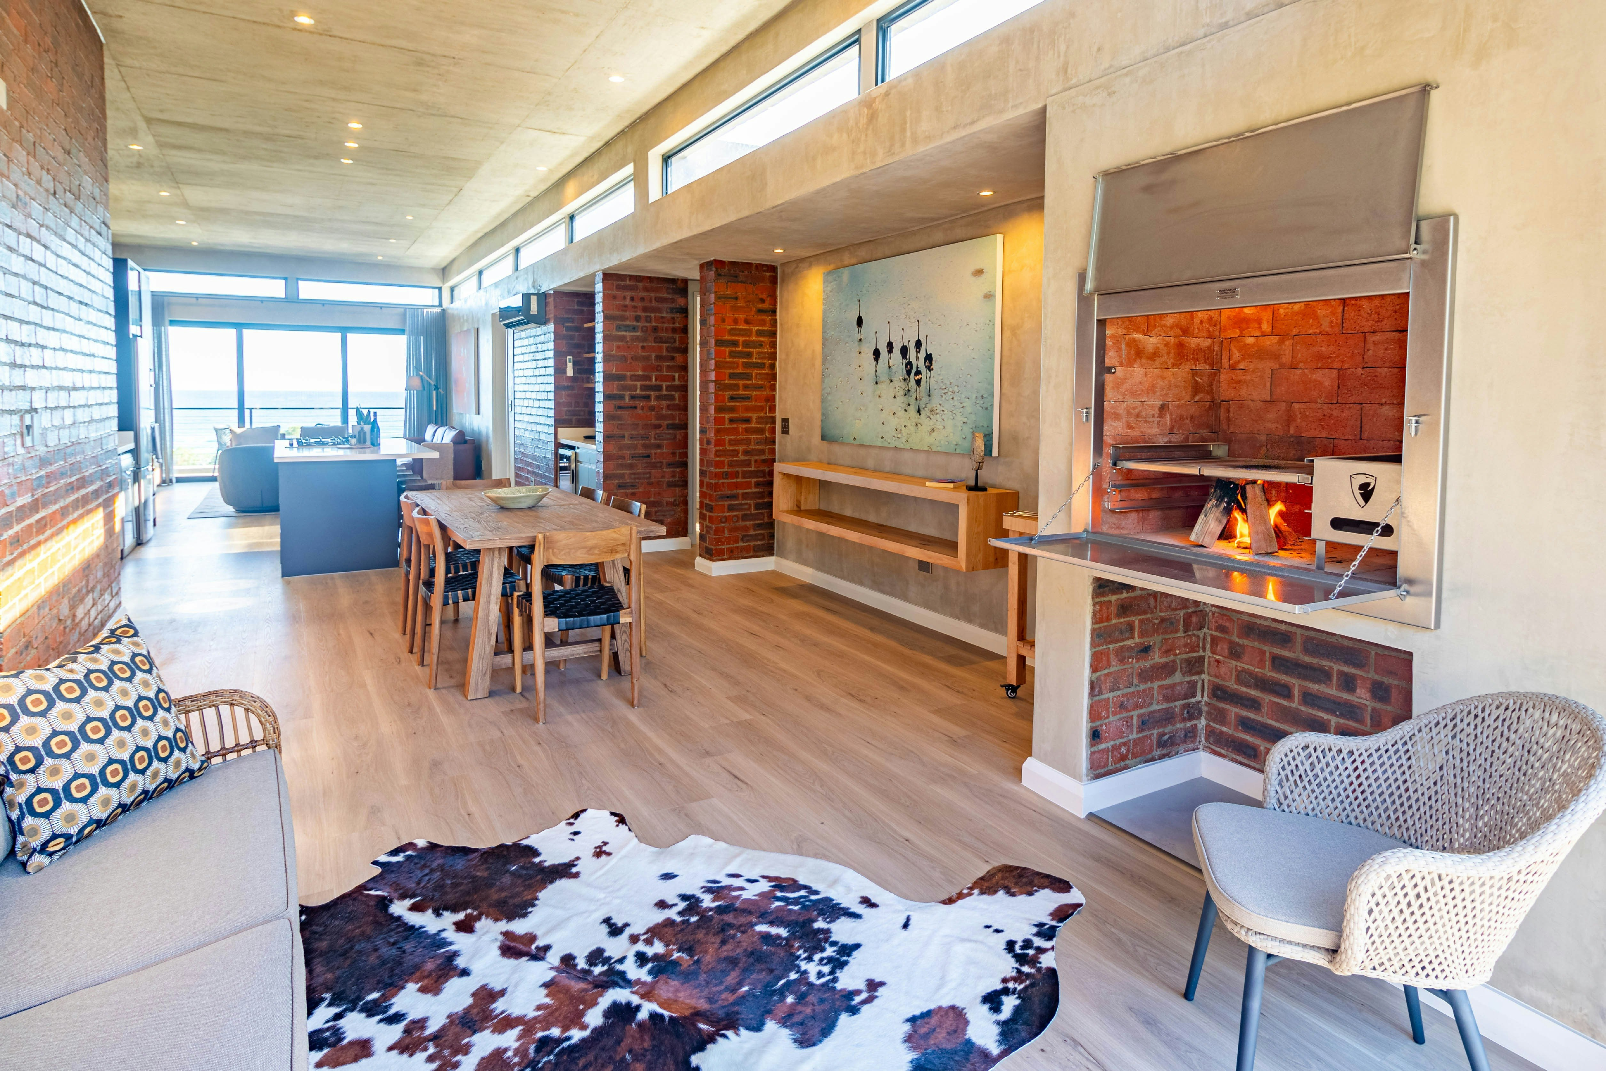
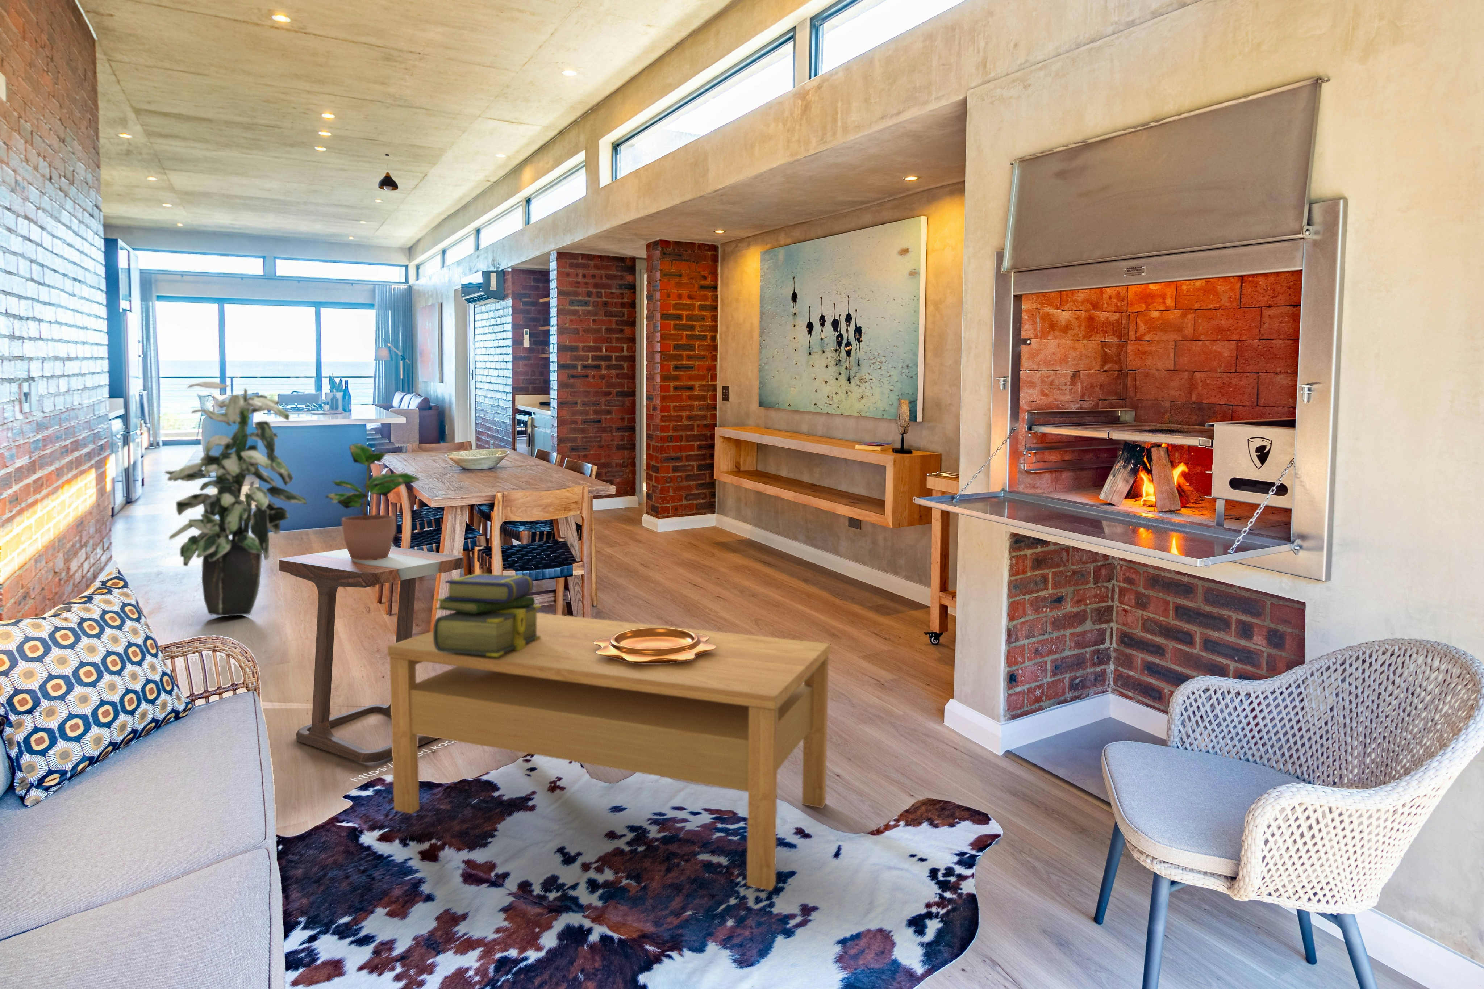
+ potted plant [325,444,420,561]
+ decorative bowl [594,628,717,663]
+ side table [278,546,464,781]
+ pendant light [378,153,399,191]
+ stack of books [433,573,541,657]
+ coffee table [388,613,830,891]
+ indoor plant [163,381,308,616]
